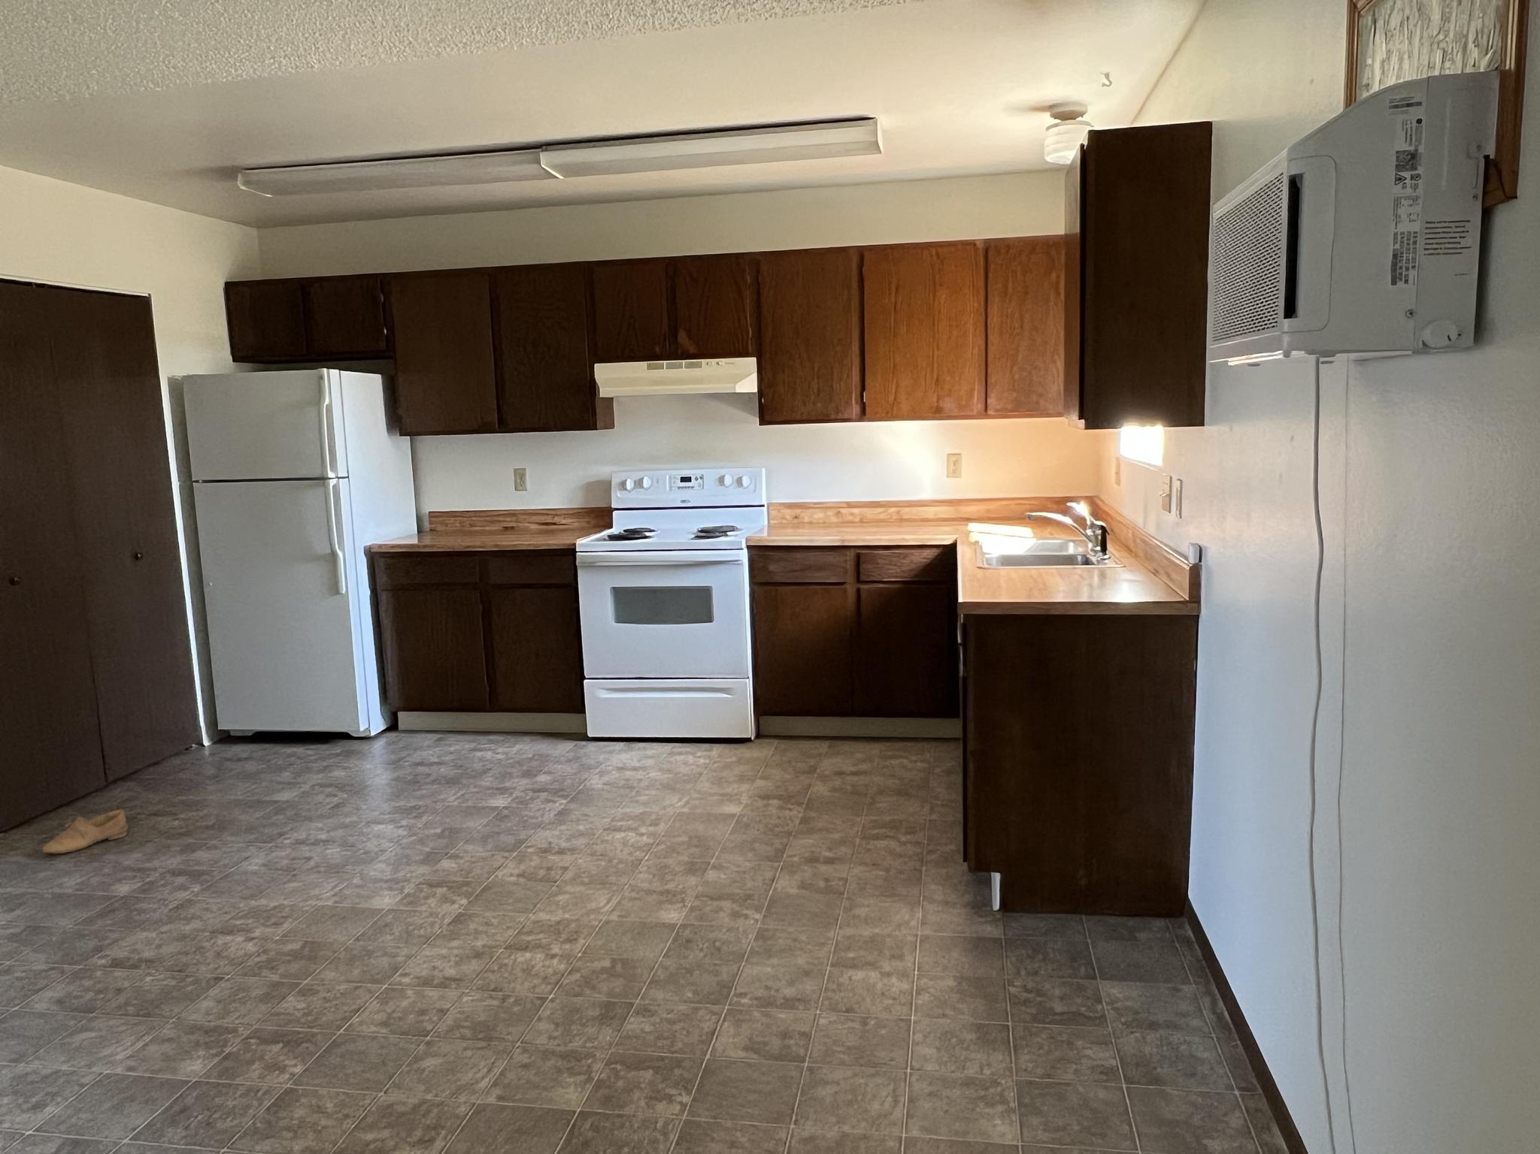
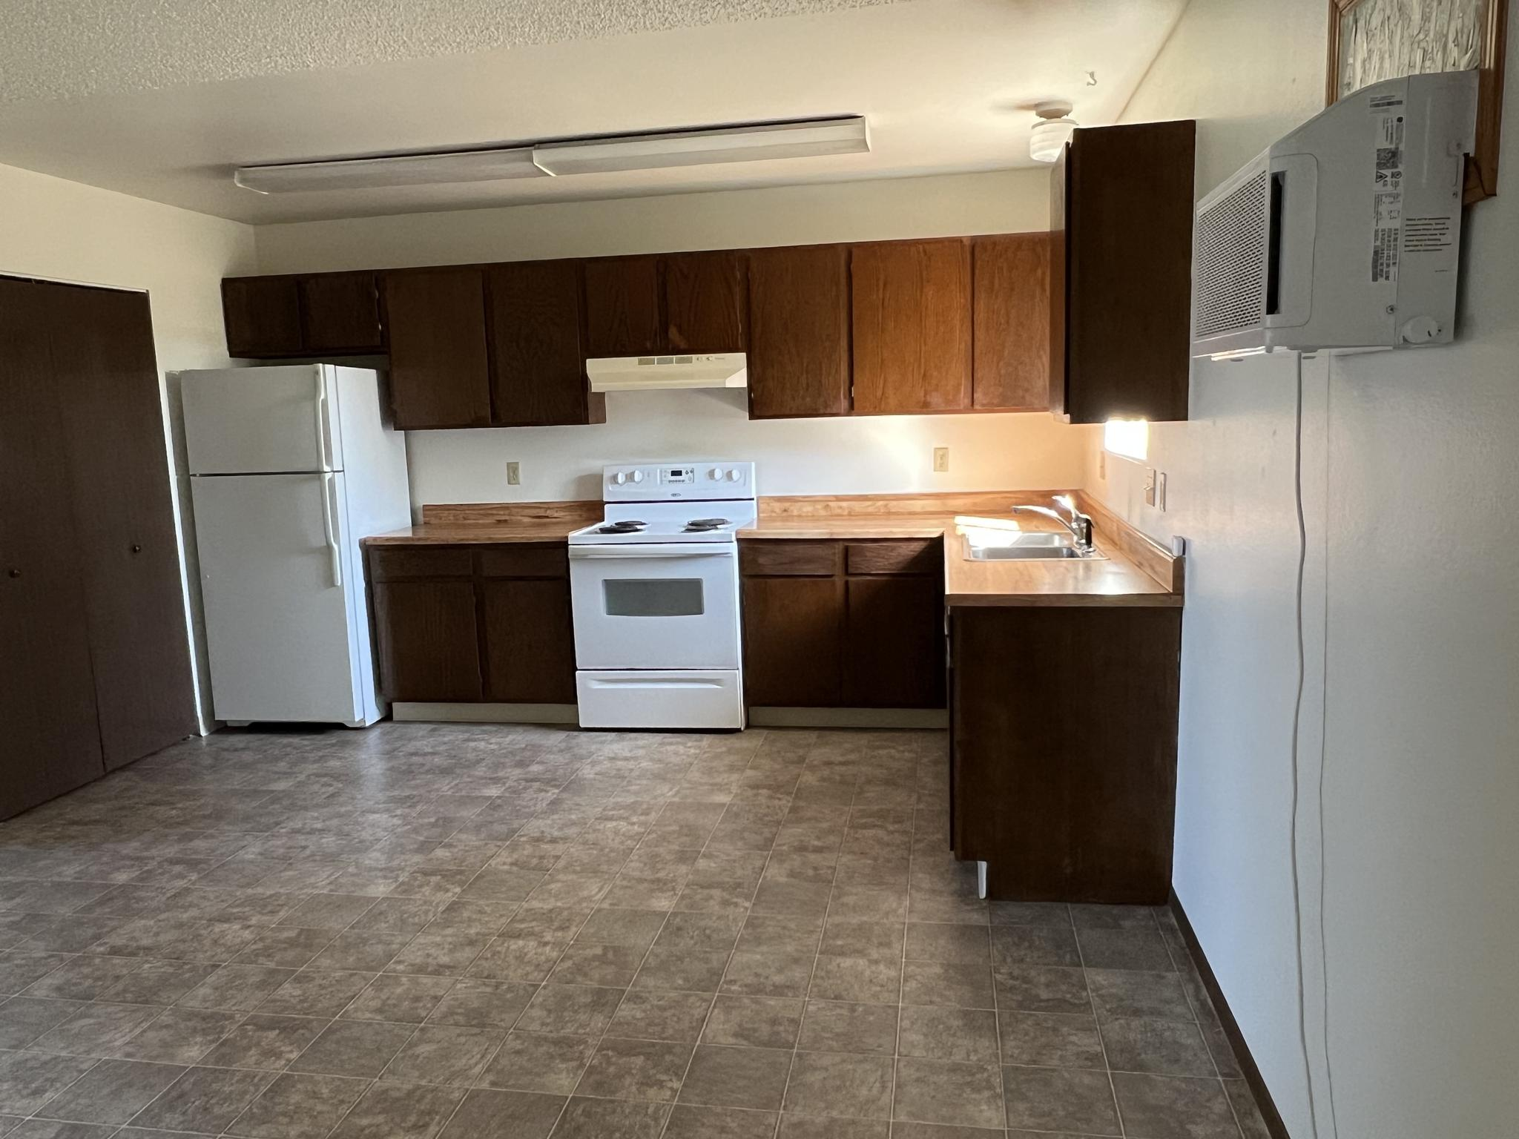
- shoe [41,809,130,855]
